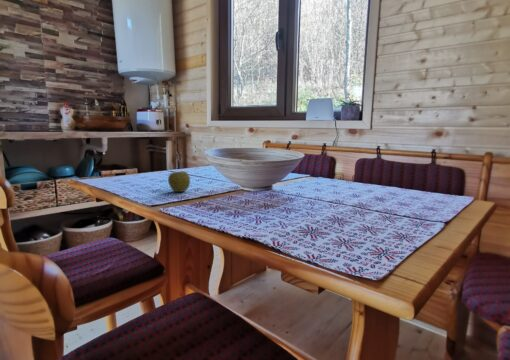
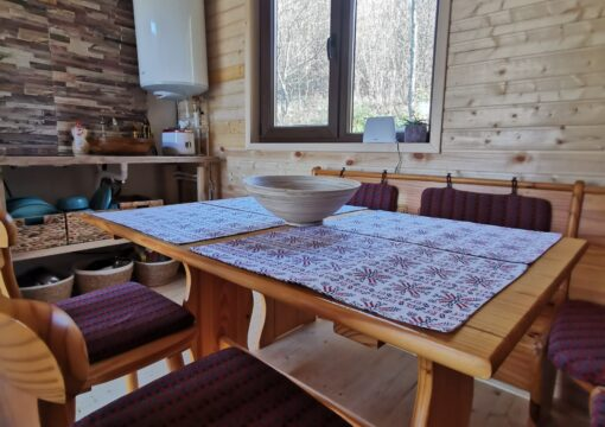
- apple [167,170,191,193]
